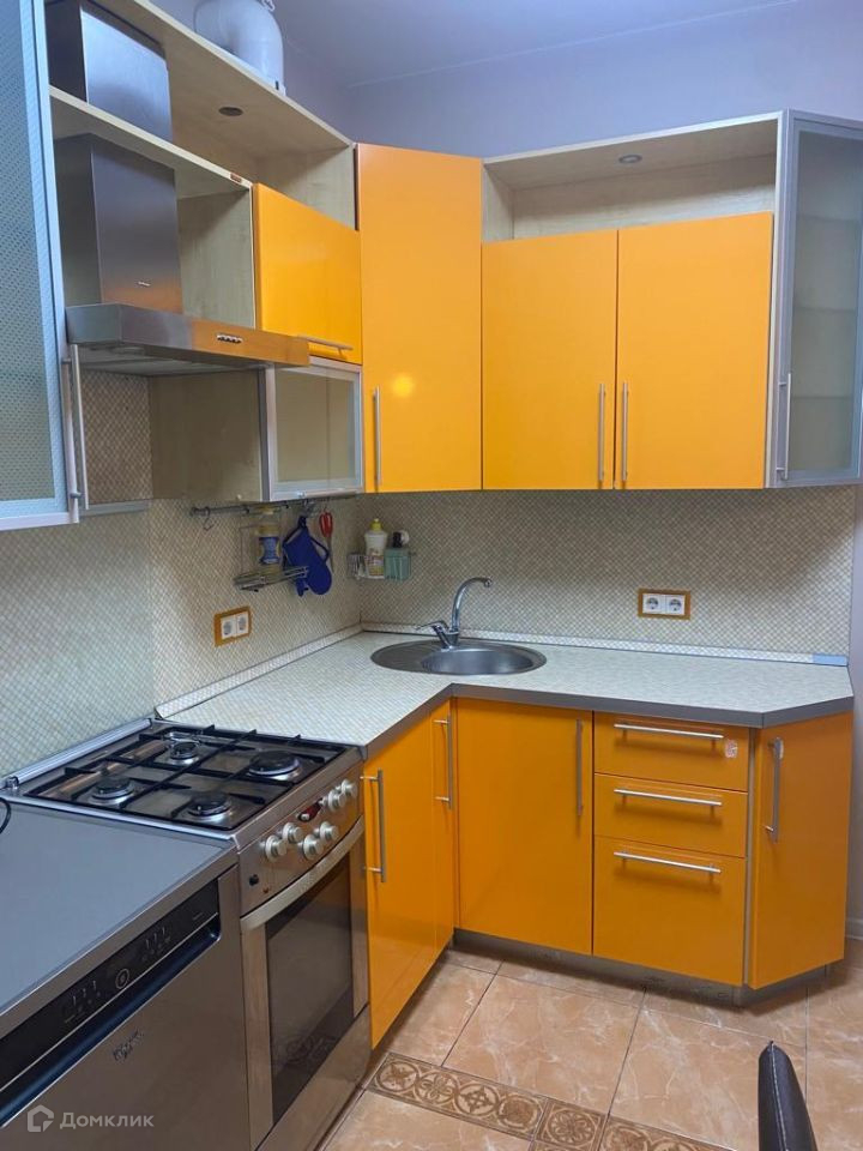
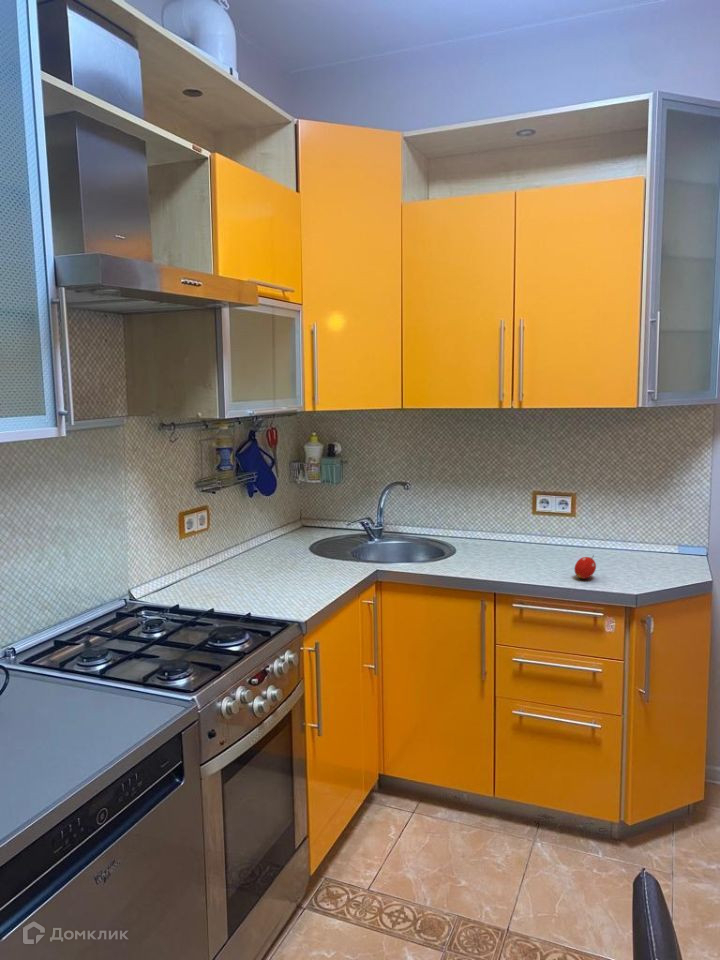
+ fruit [573,554,597,580]
